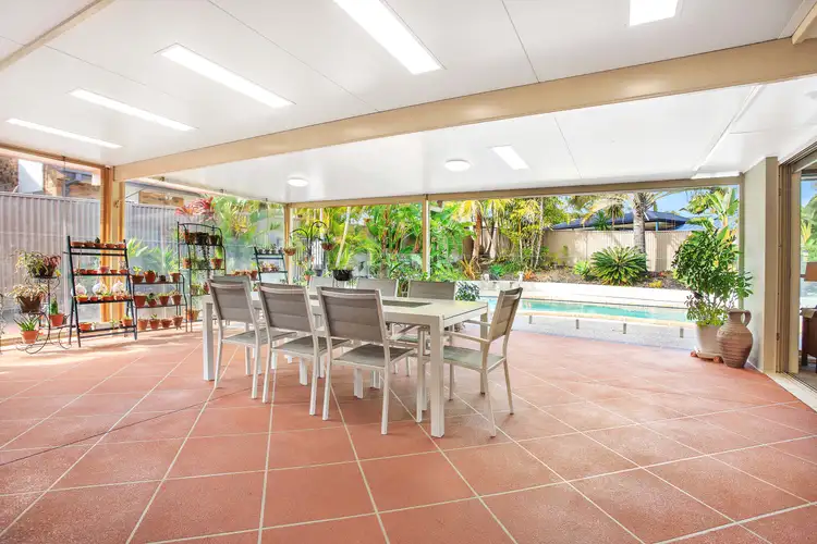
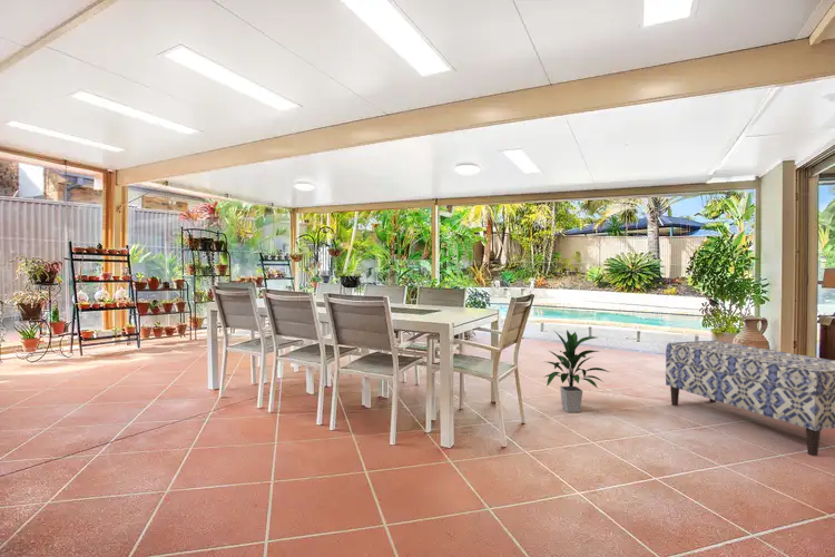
+ bench [665,340,835,457]
+ indoor plant [542,329,610,413]
